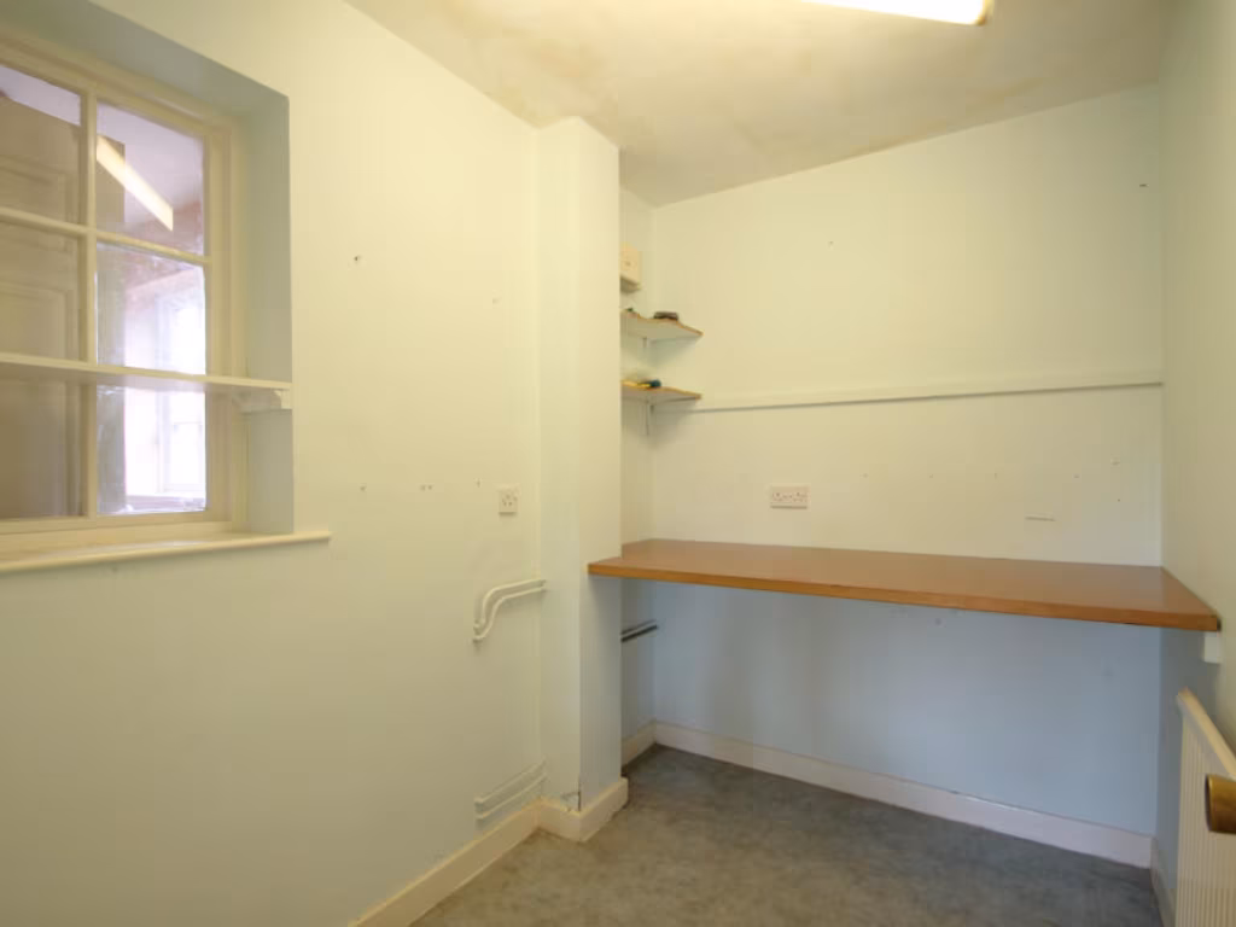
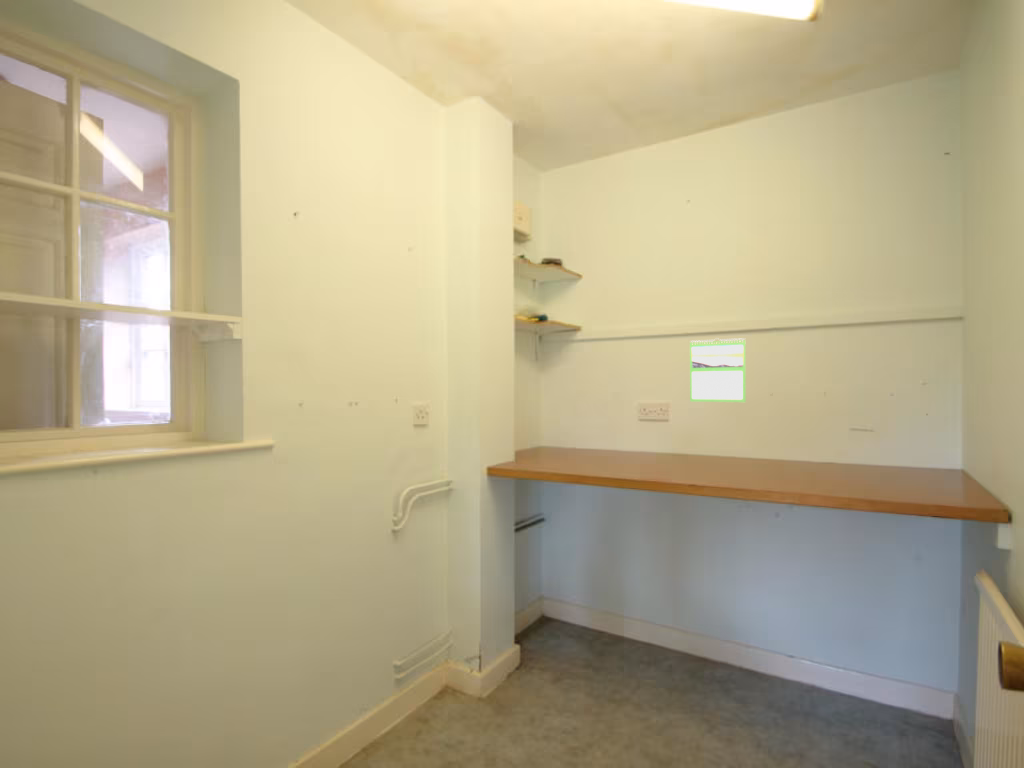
+ calendar [689,337,747,403]
